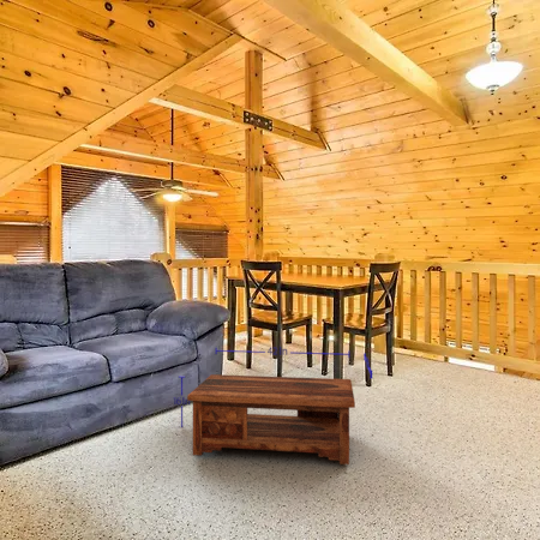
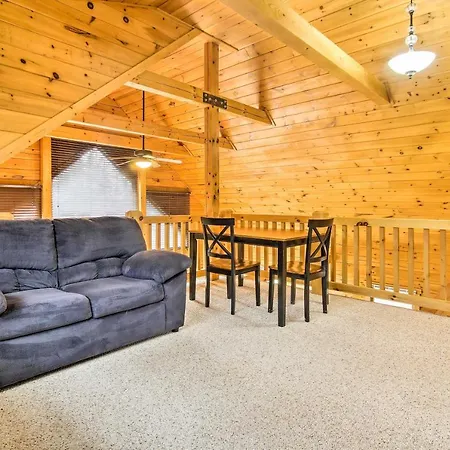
- coffee table [173,346,373,466]
